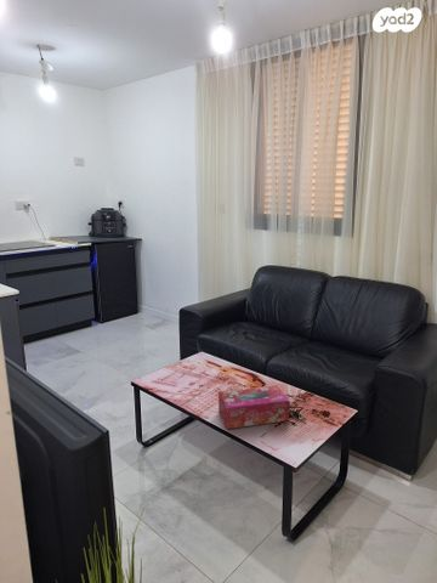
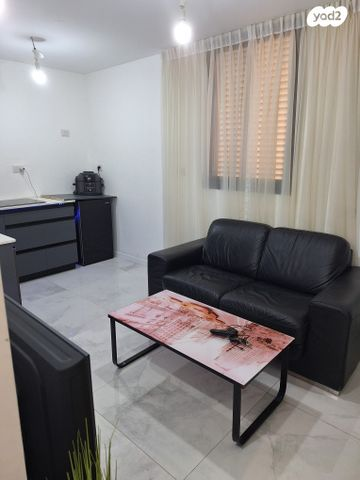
- tissue box [217,385,290,430]
